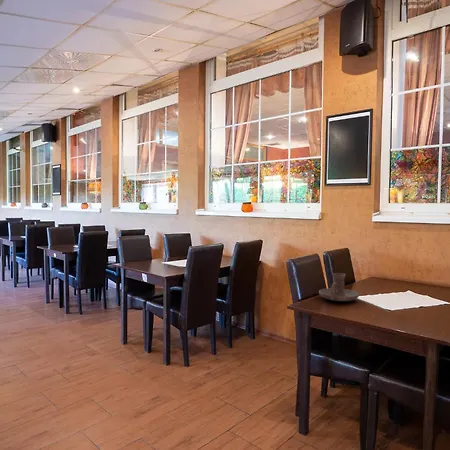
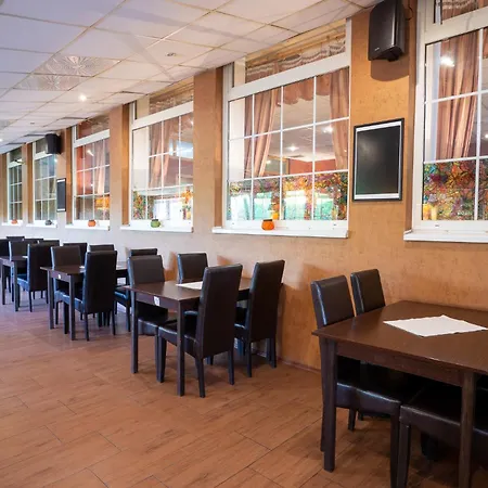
- candle holder [318,272,360,302]
